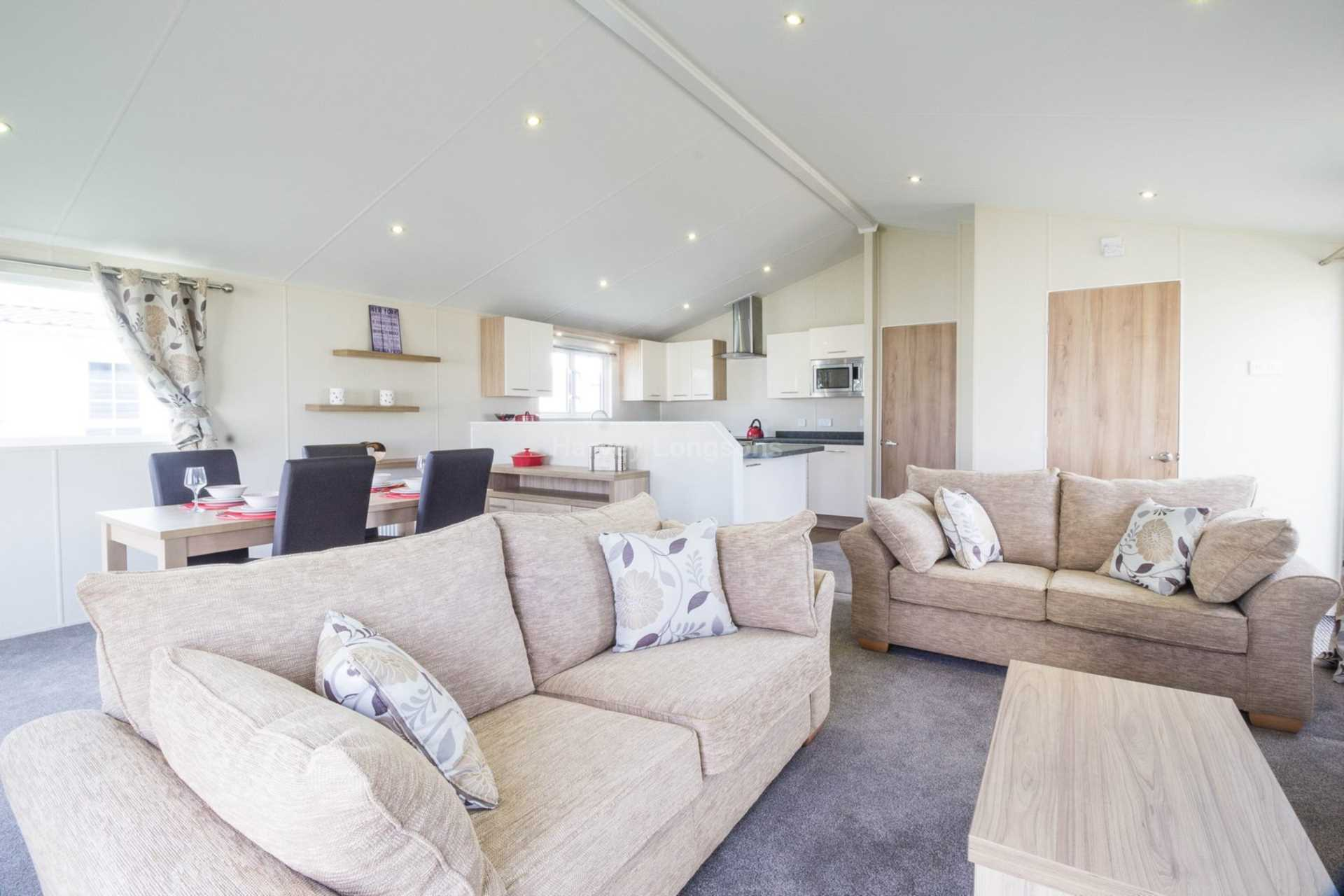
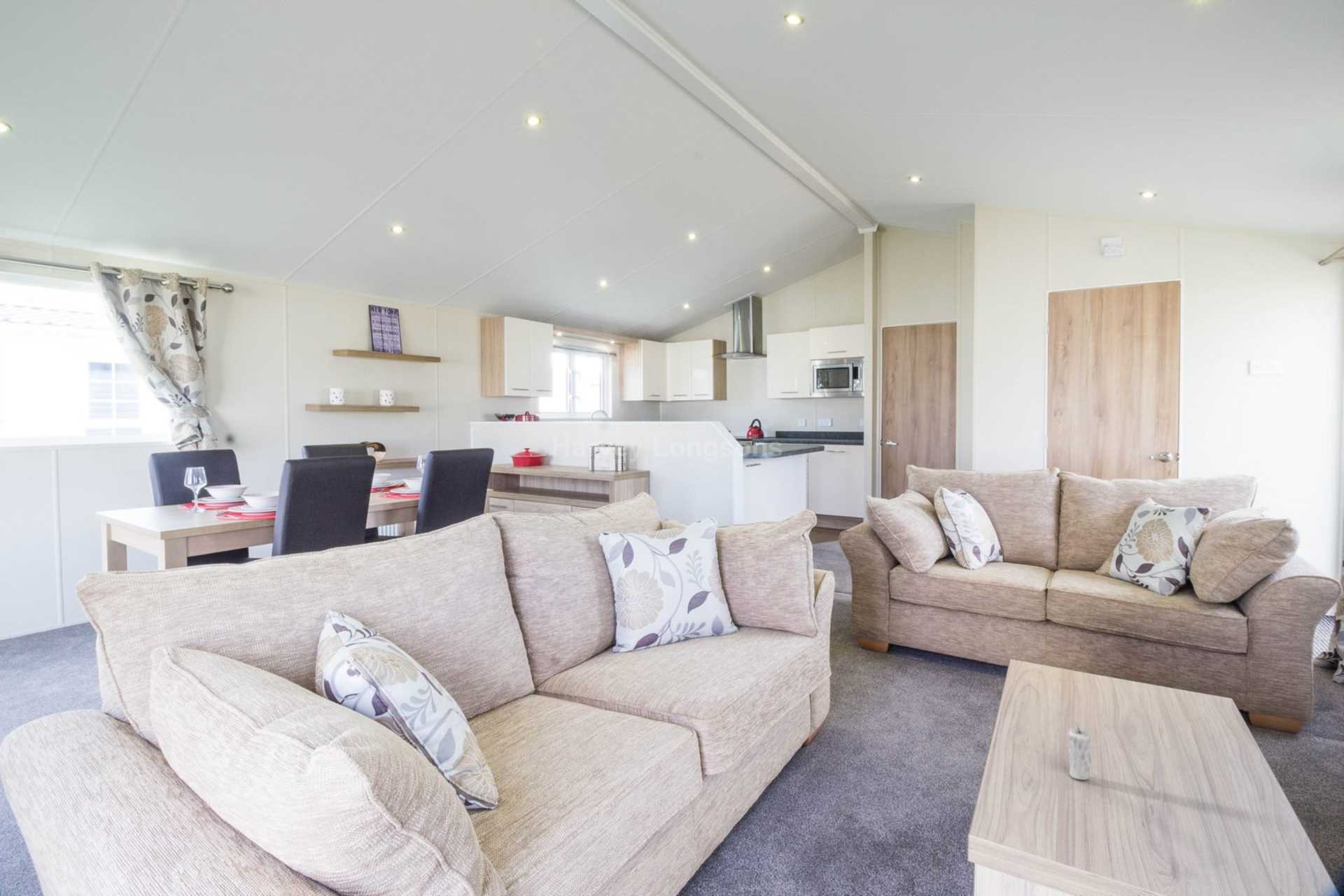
+ candle [1068,721,1092,780]
